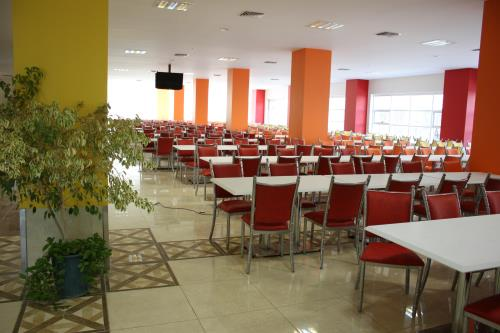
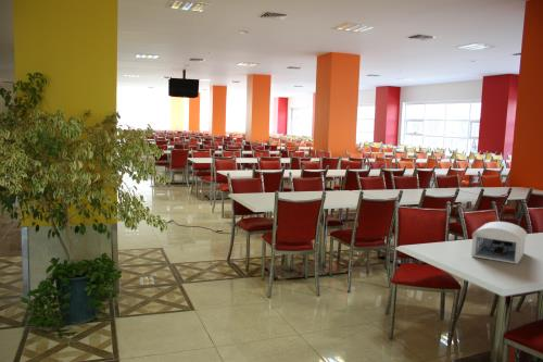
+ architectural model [470,221,528,265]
